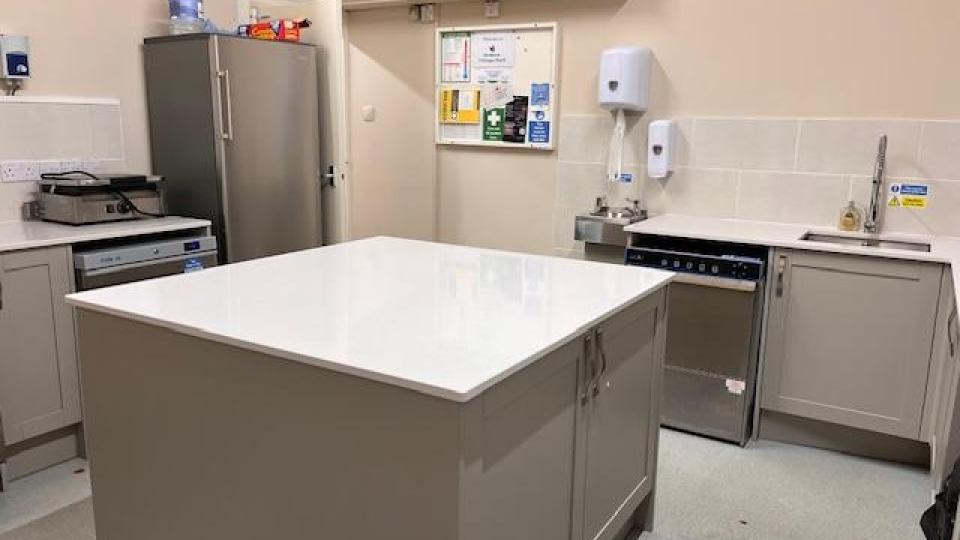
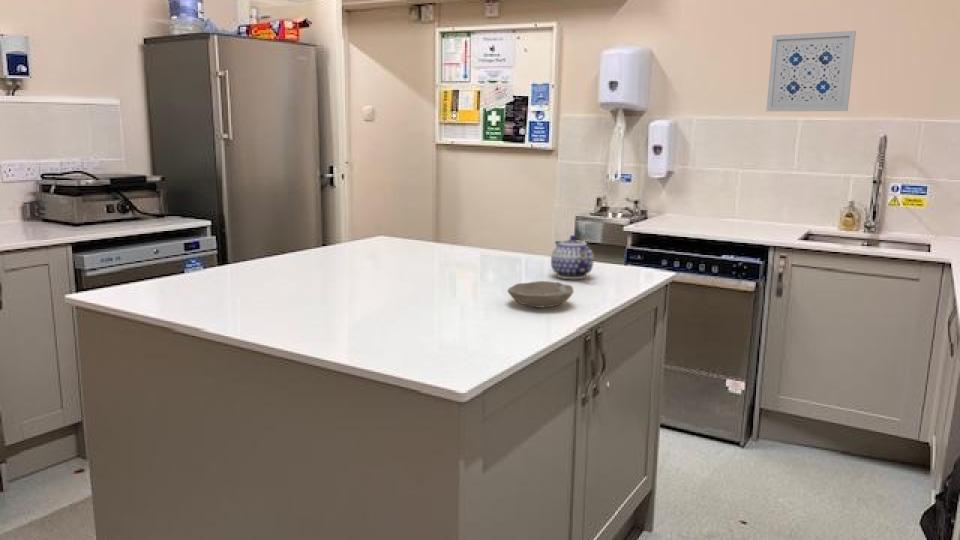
+ bowl [507,280,575,309]
+ teapot [550,234,595,280]
+ wall art [765,30,857,112]
